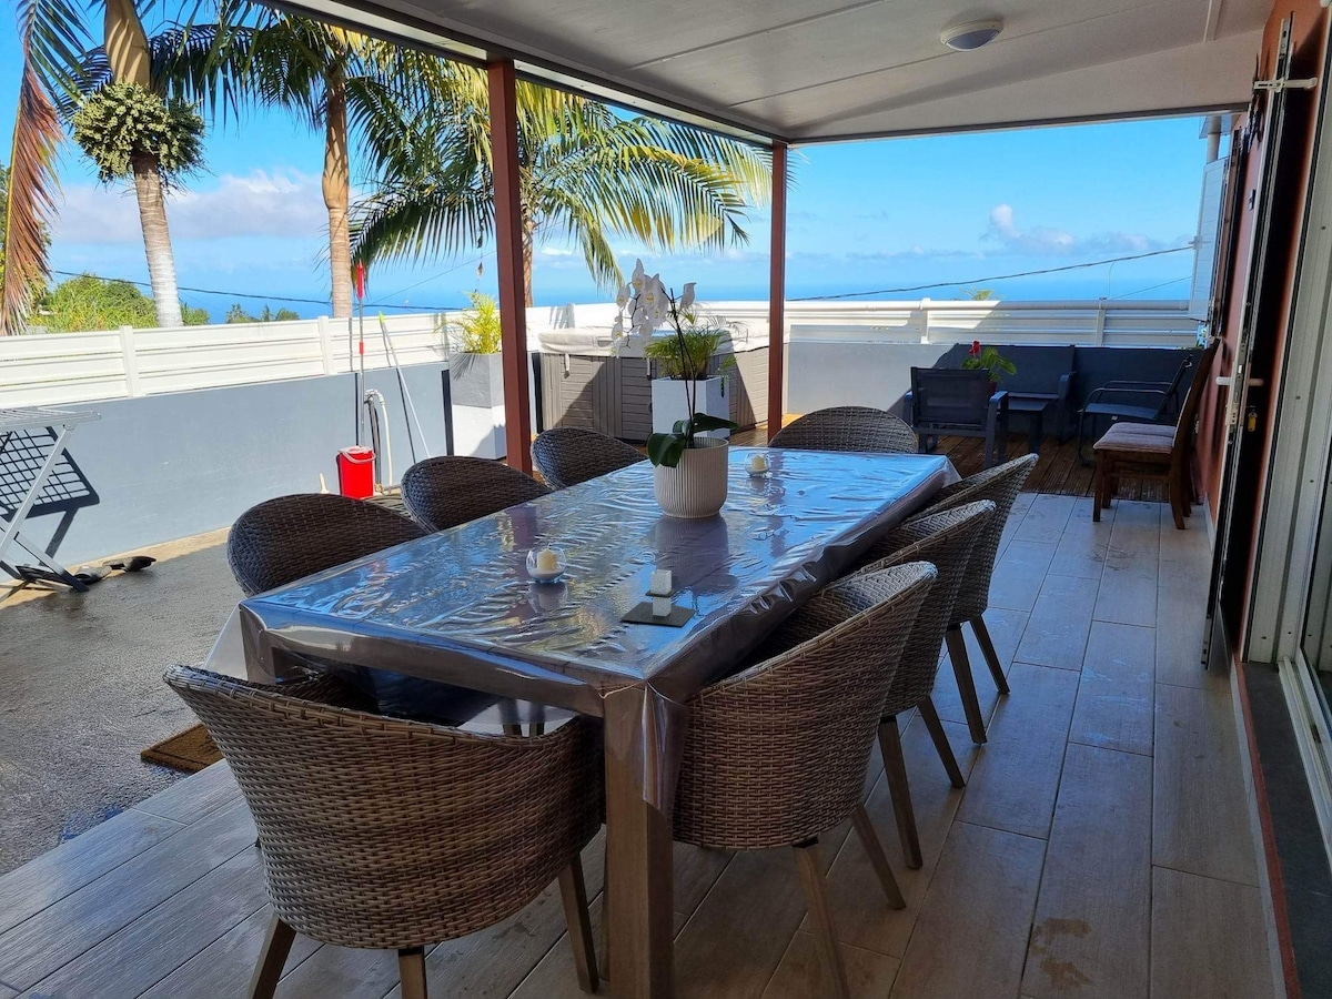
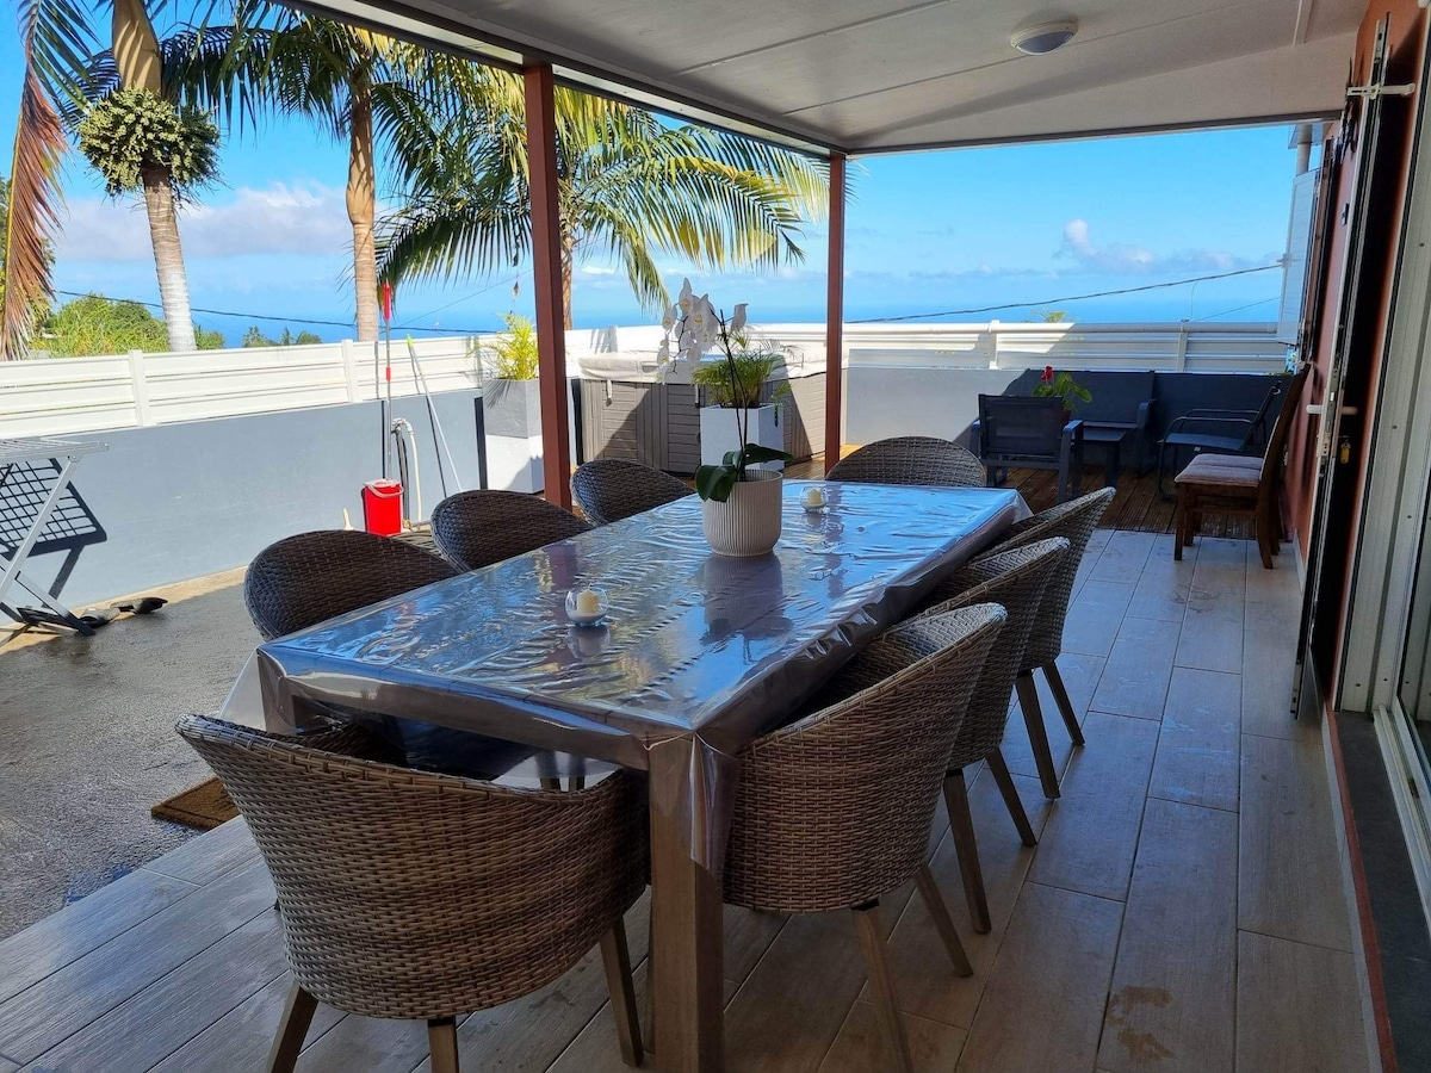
- architectural model [619,568,698,627]
